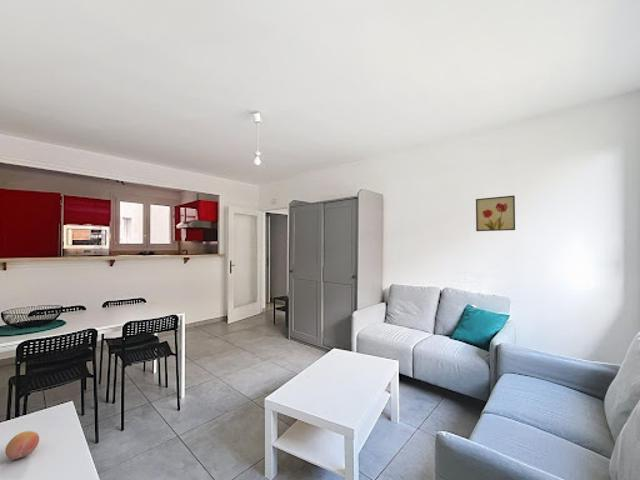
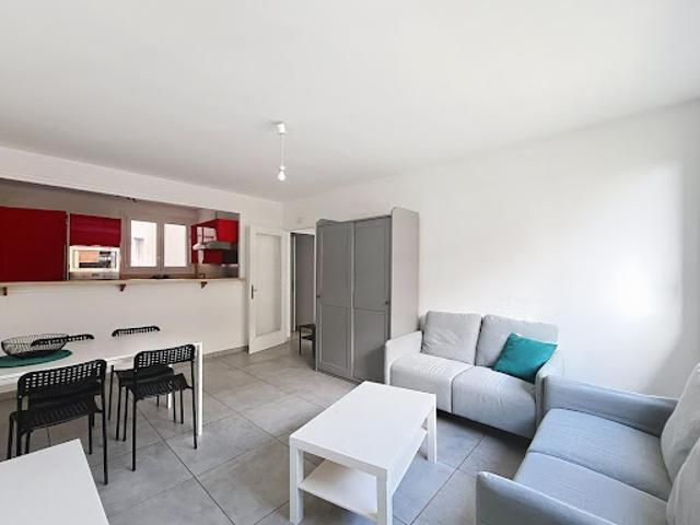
- wall art [475,194,516,232]
- fruit [4,430,40,460]
